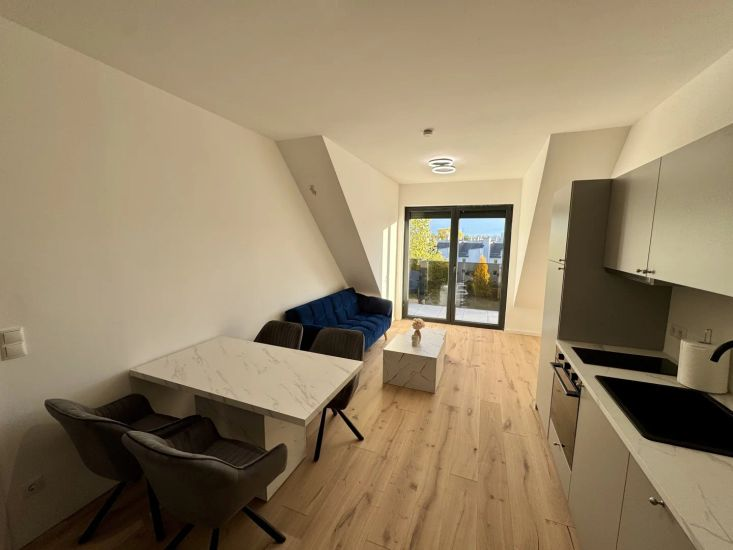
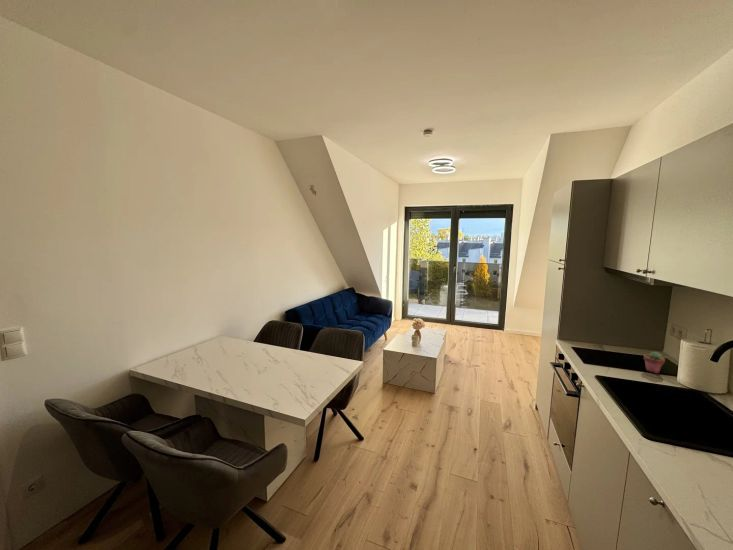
+ potted succulent [643,351,666,374]
